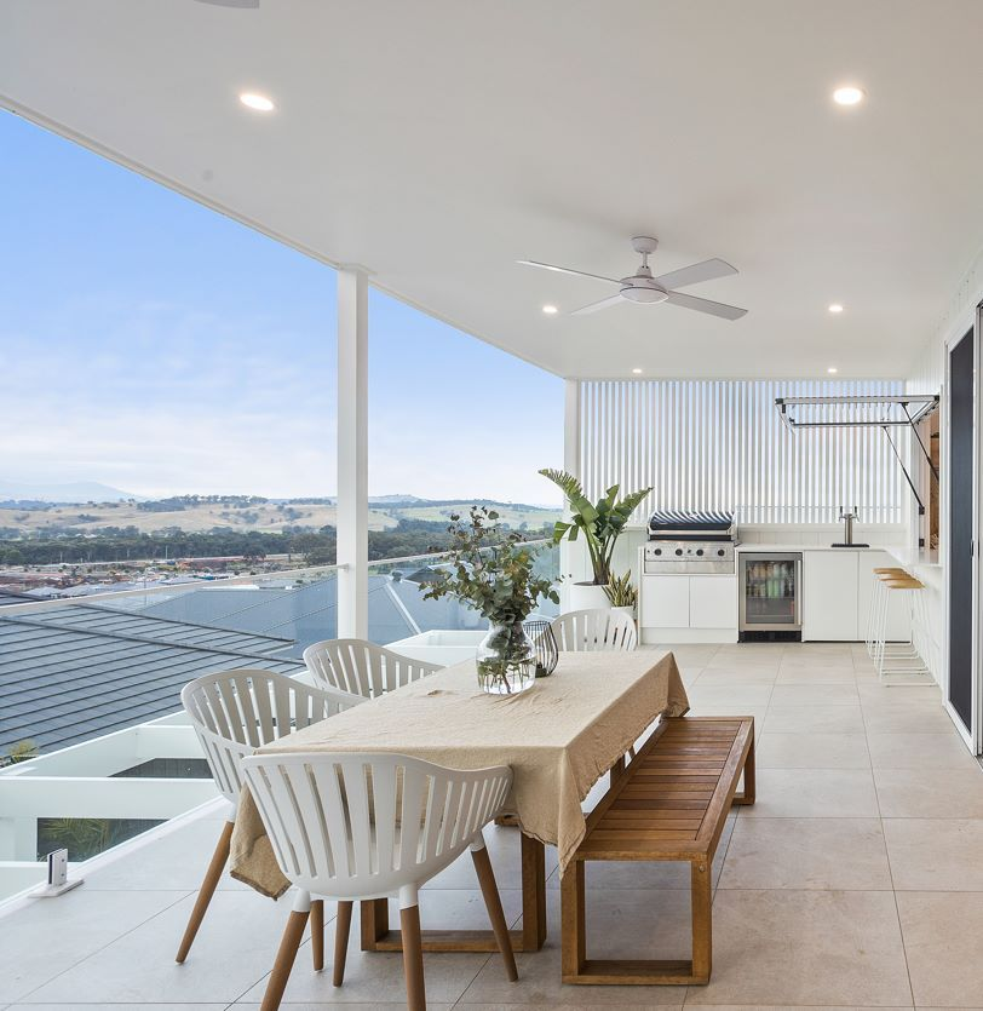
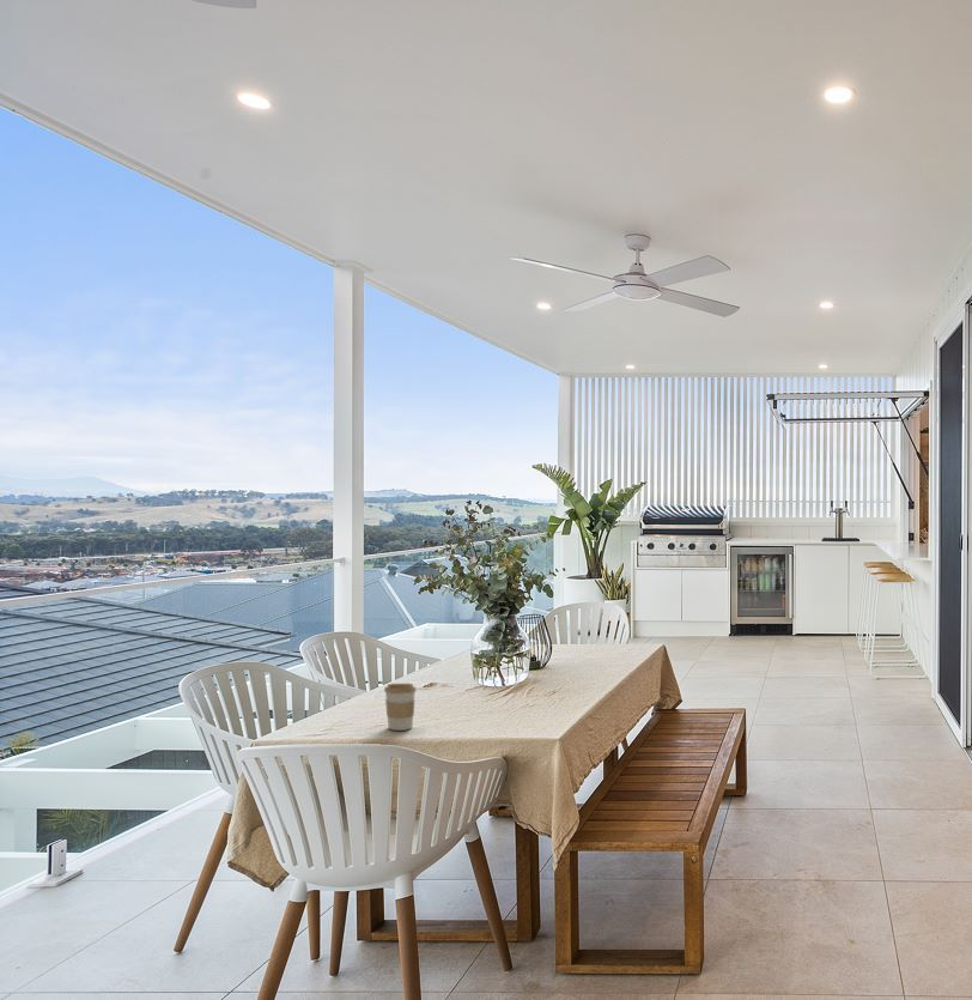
+ coffee cup [383,683,418,732]
